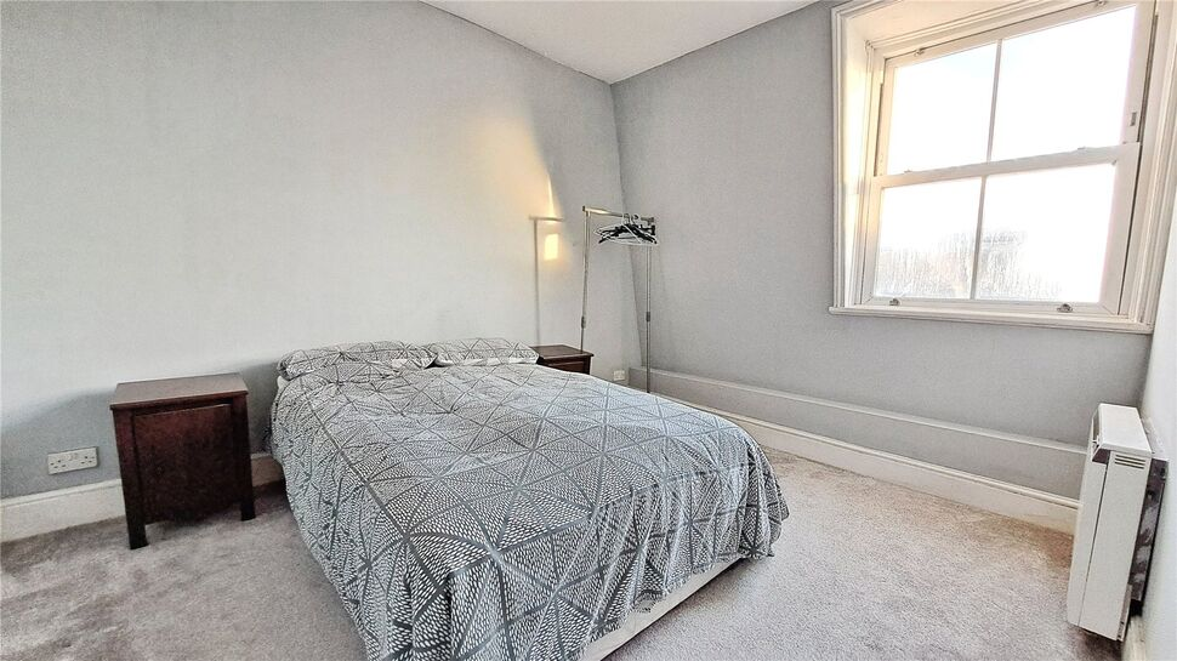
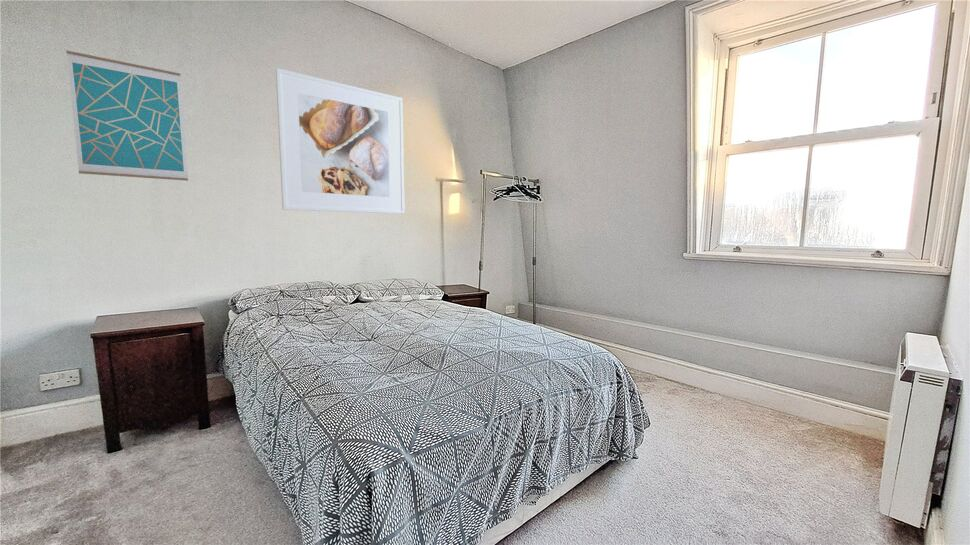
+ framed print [275,67,405,215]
+ wall art [65,50,189,182]
